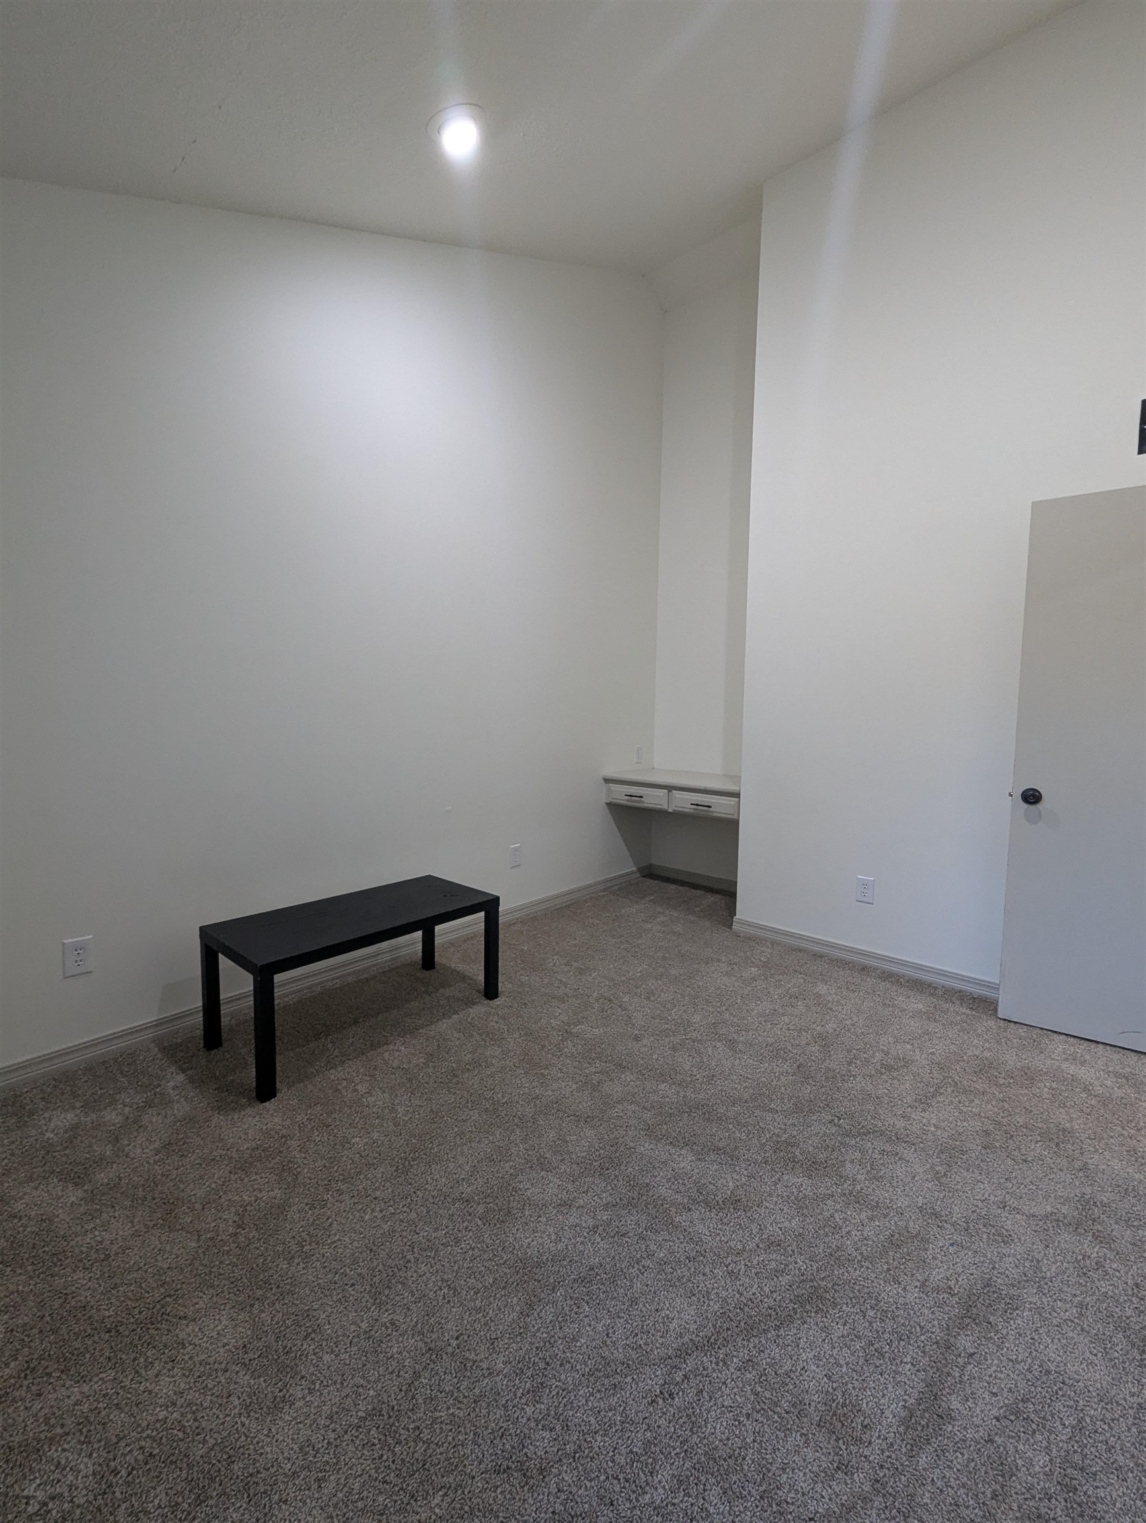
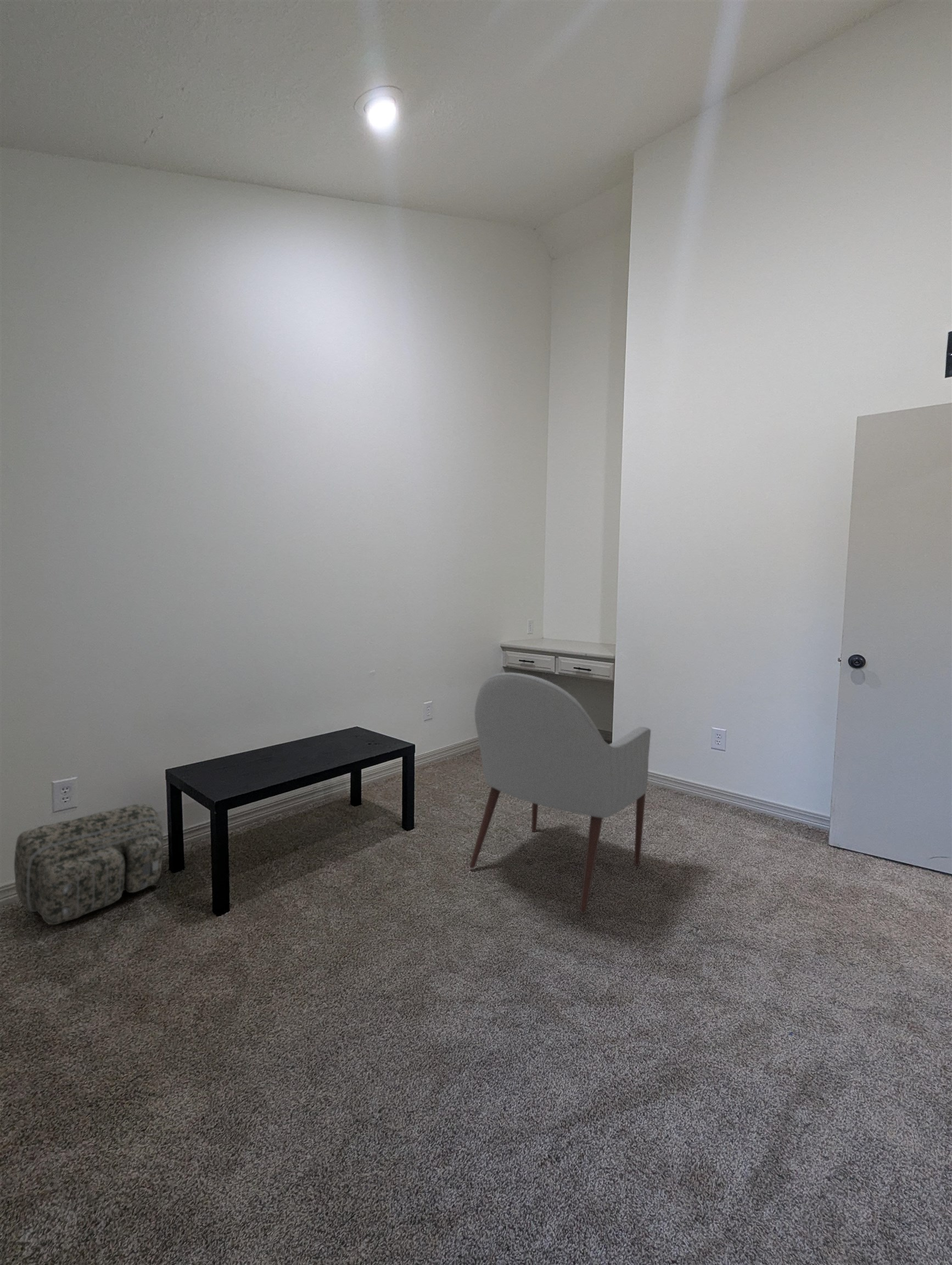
+ backpack [14,803,164,925]
+ chair [469,672,651,914]
